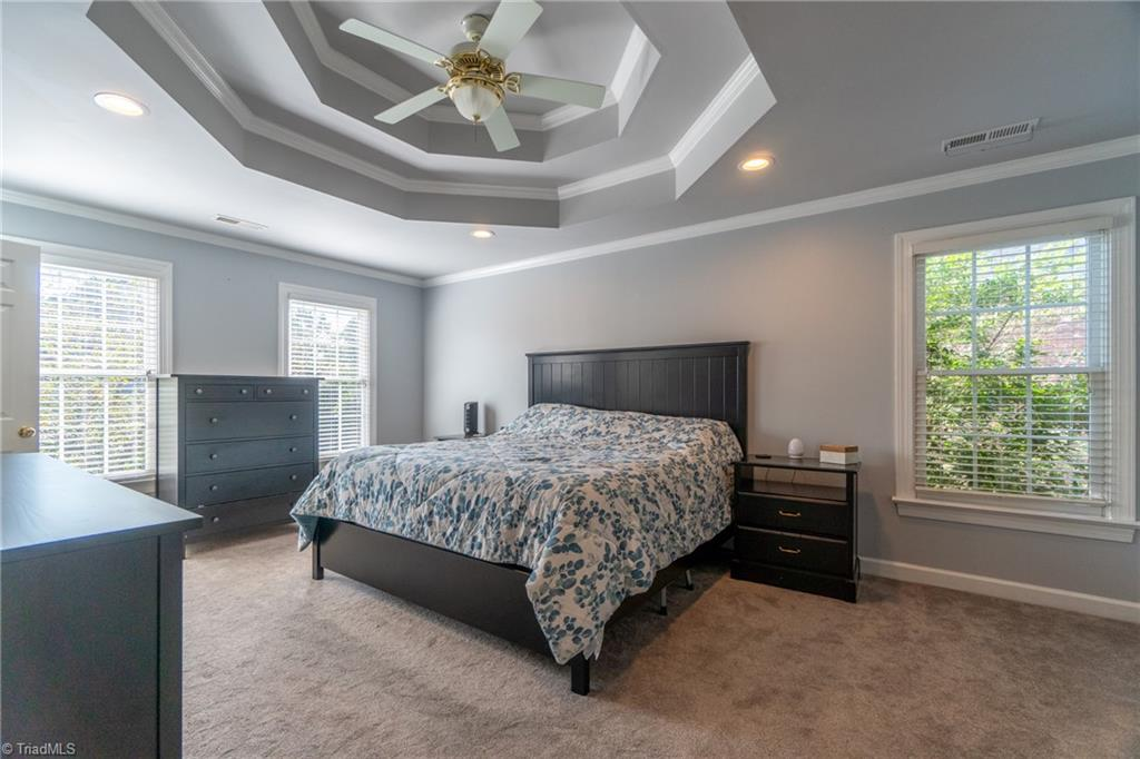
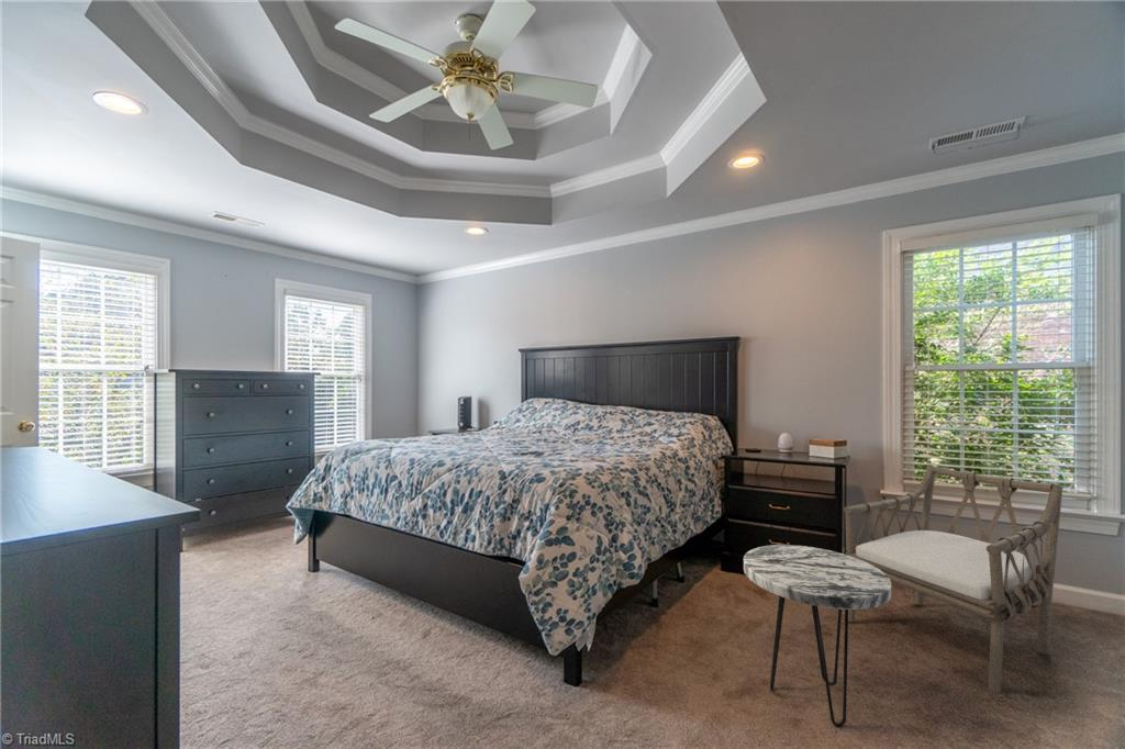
+ armchair [843,465,1063,694]
+ side table [743,544,892,728]
